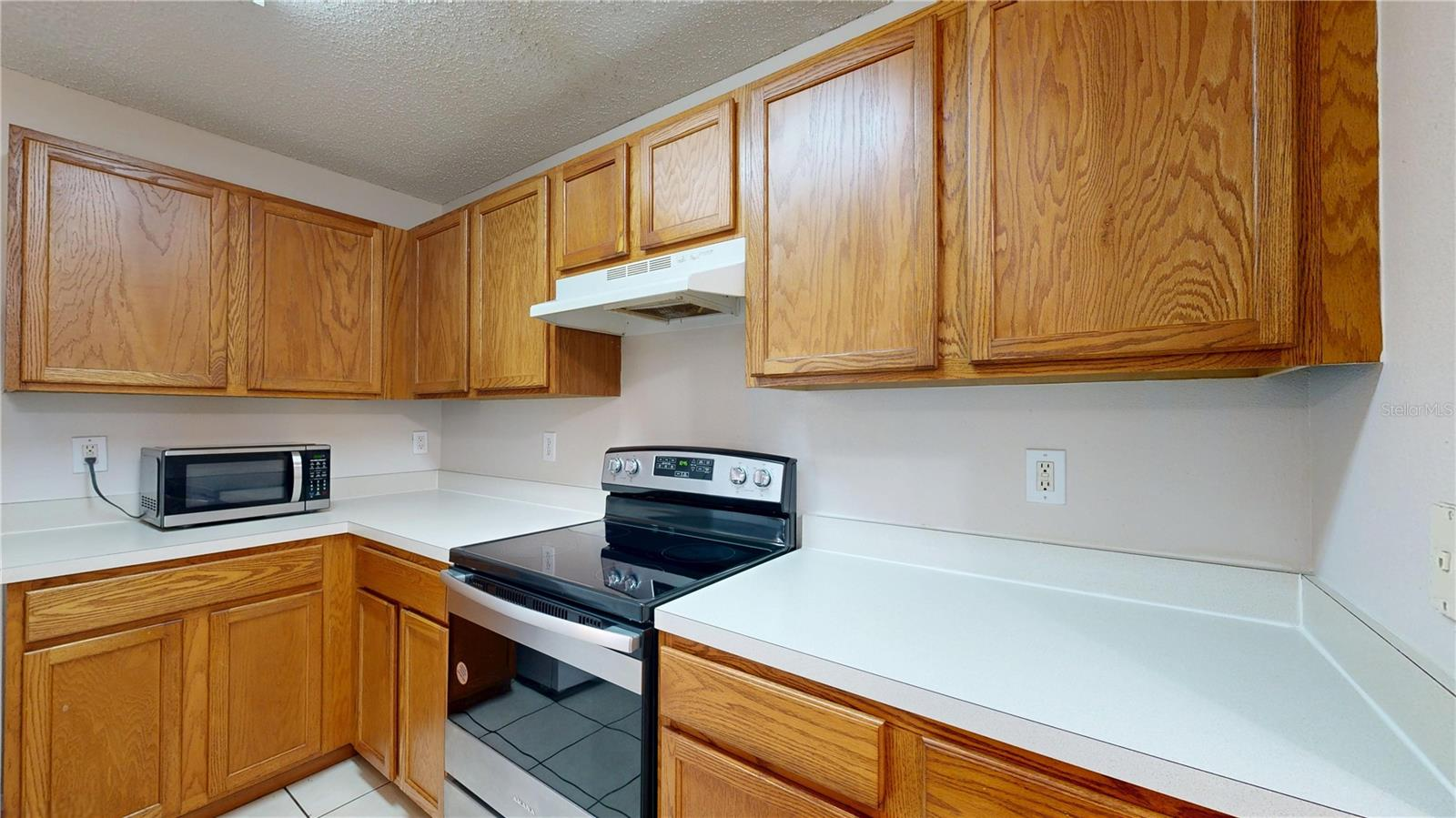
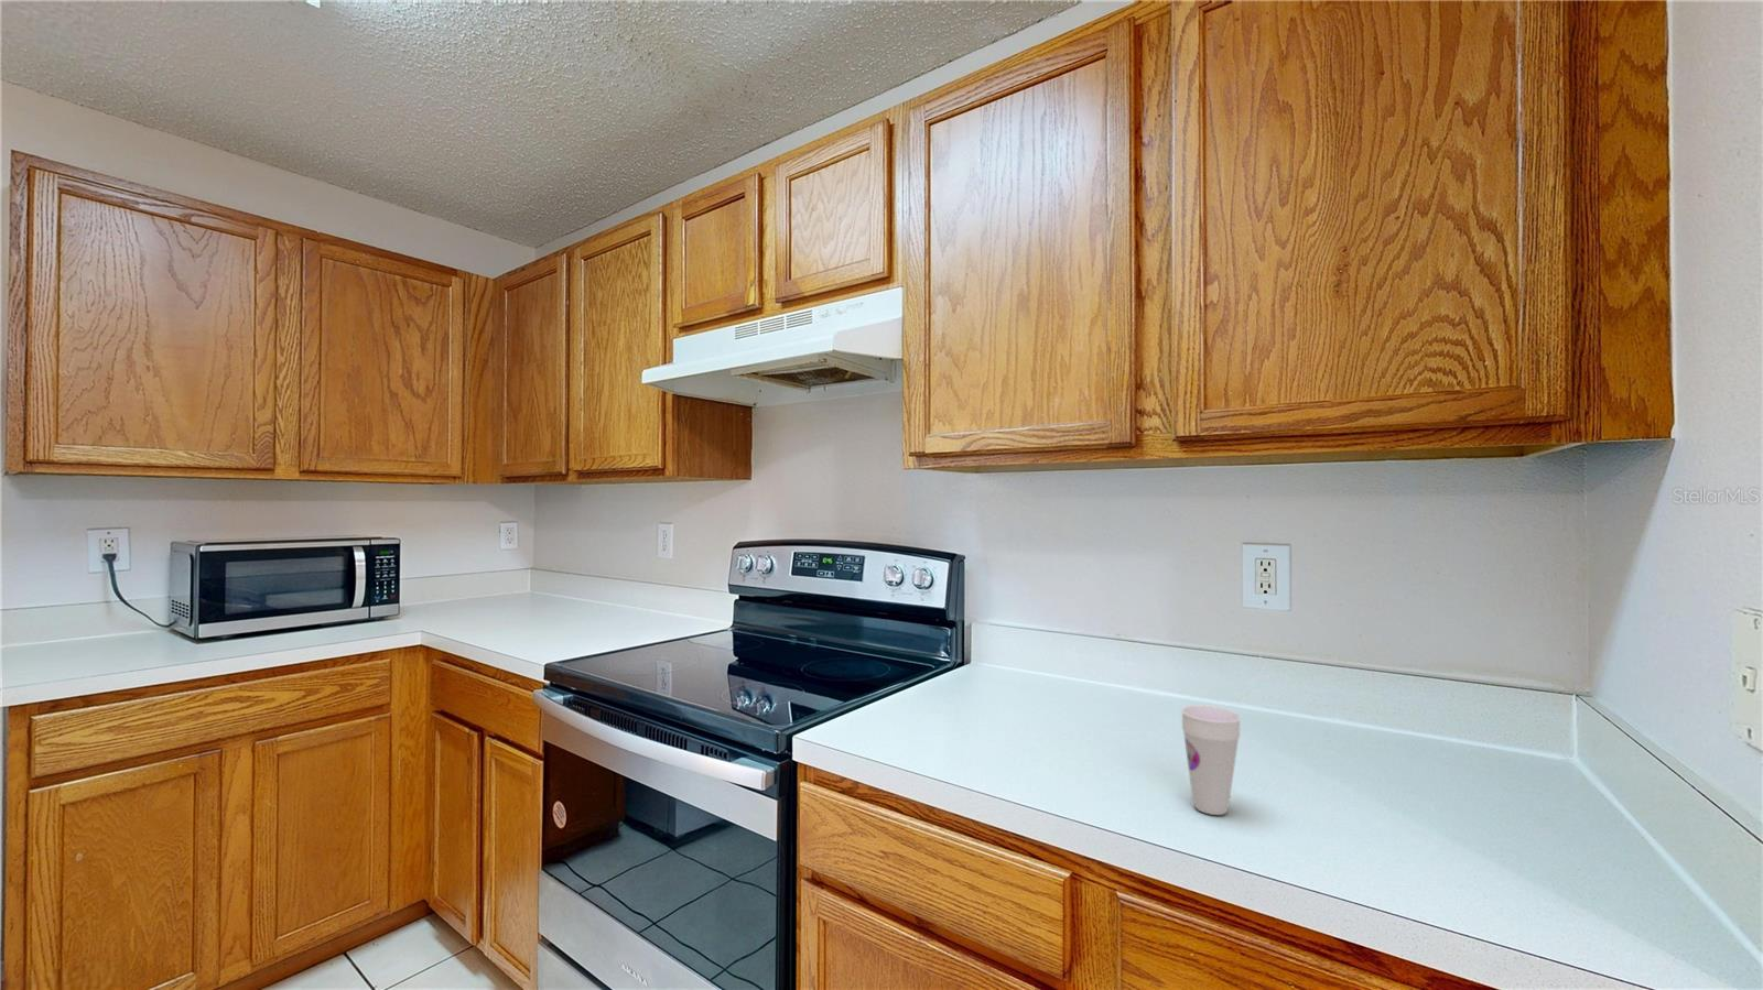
+ cup [1181,703,1242,816]
